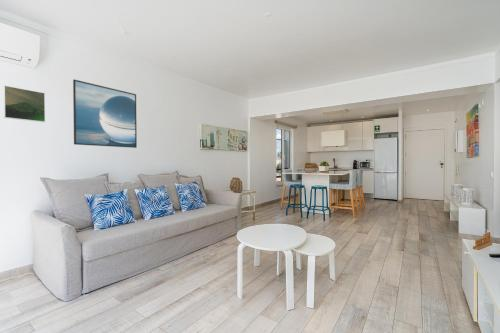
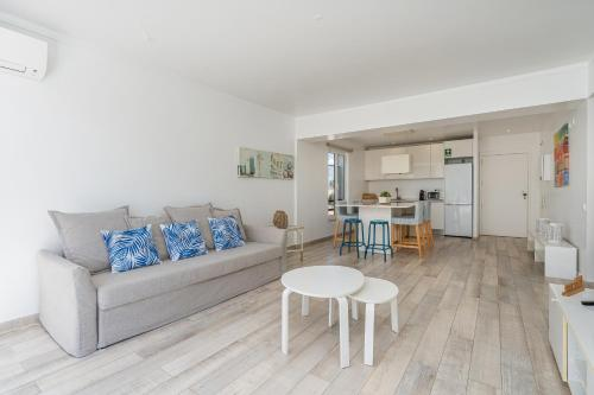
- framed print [2,84,46,123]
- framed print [72,79,138,149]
